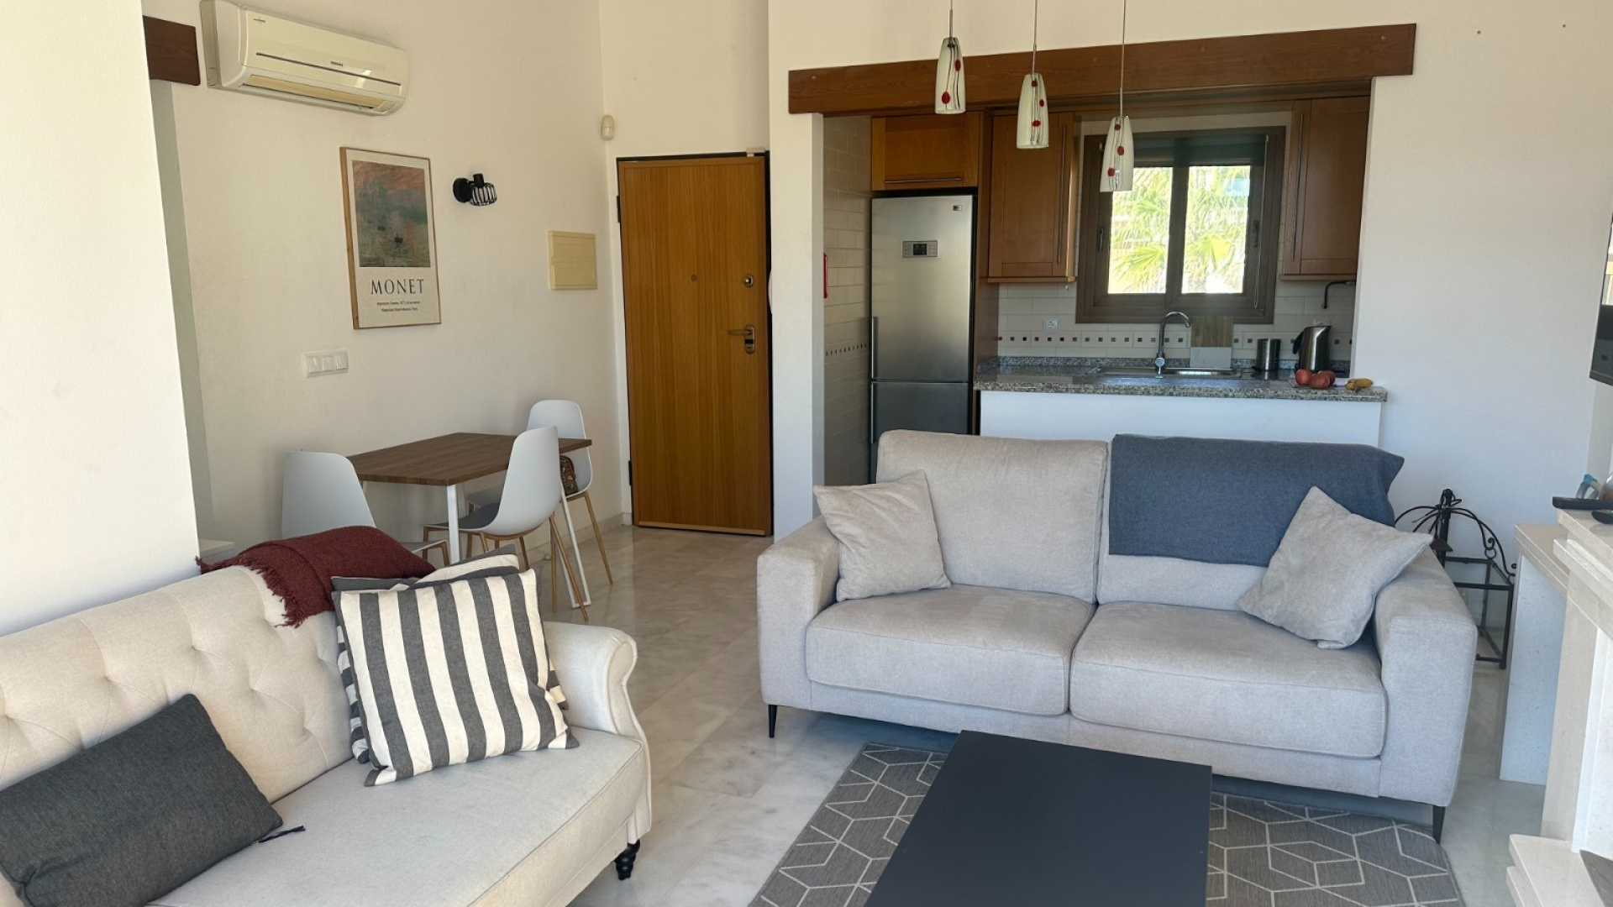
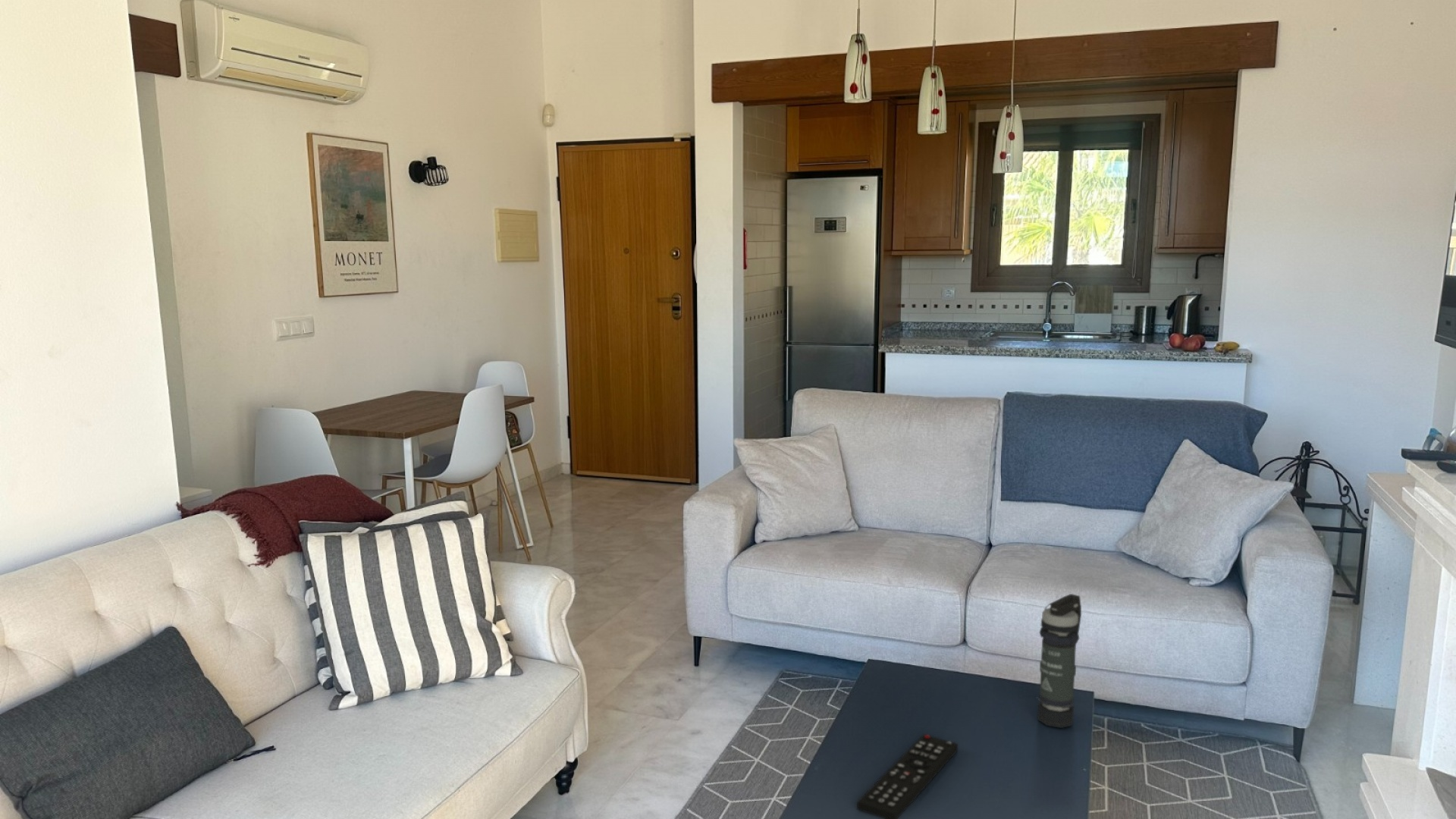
+ remote control [856,733,959,819]
+ smoke grenade [1037,593,1082,729]
